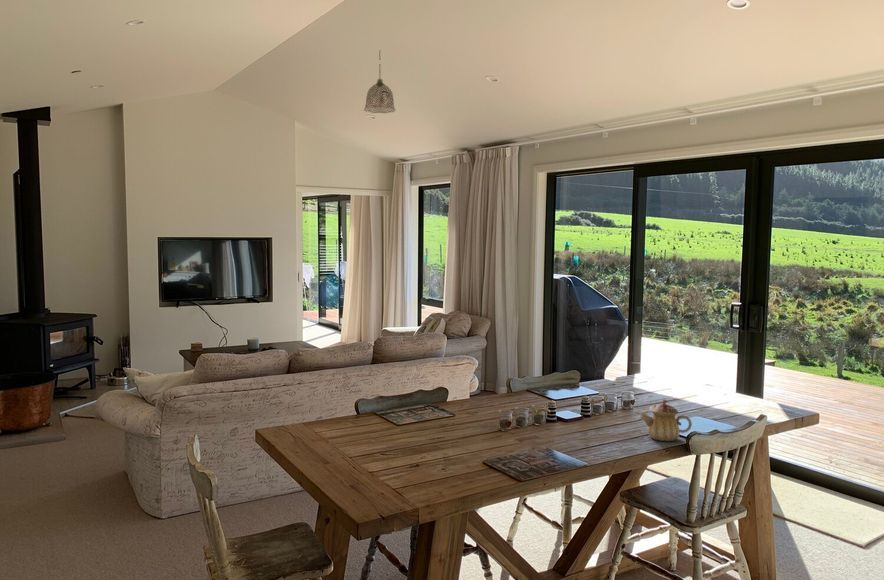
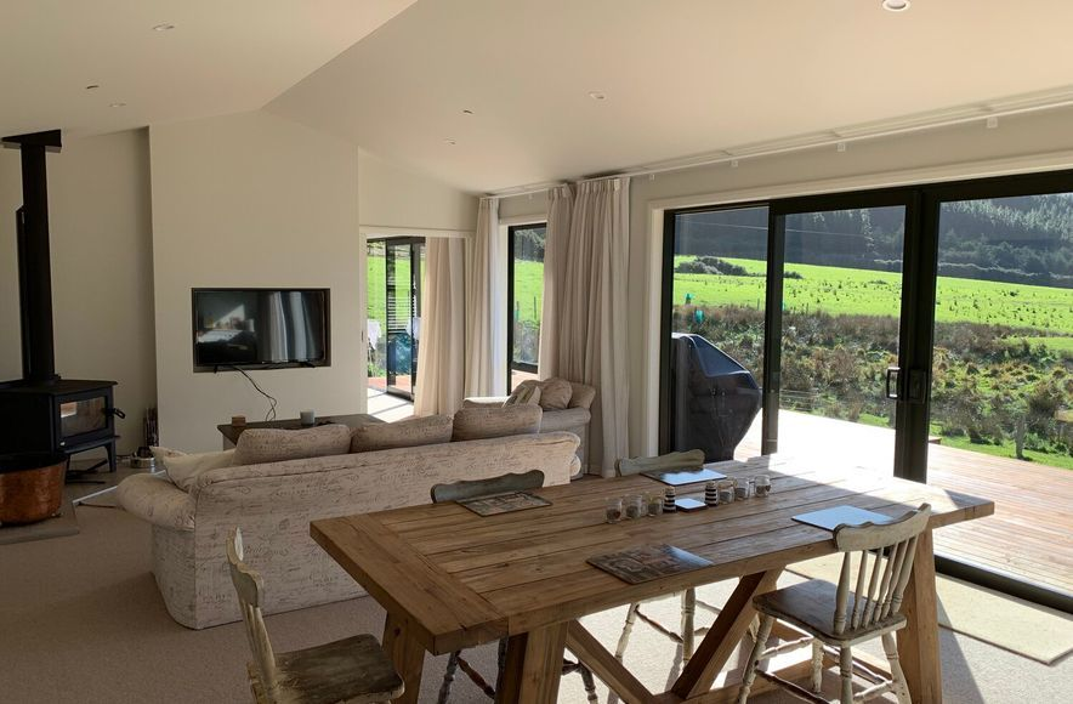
- pendant lamp [363,50,396,114]
- teapot [639,399,693,442]
